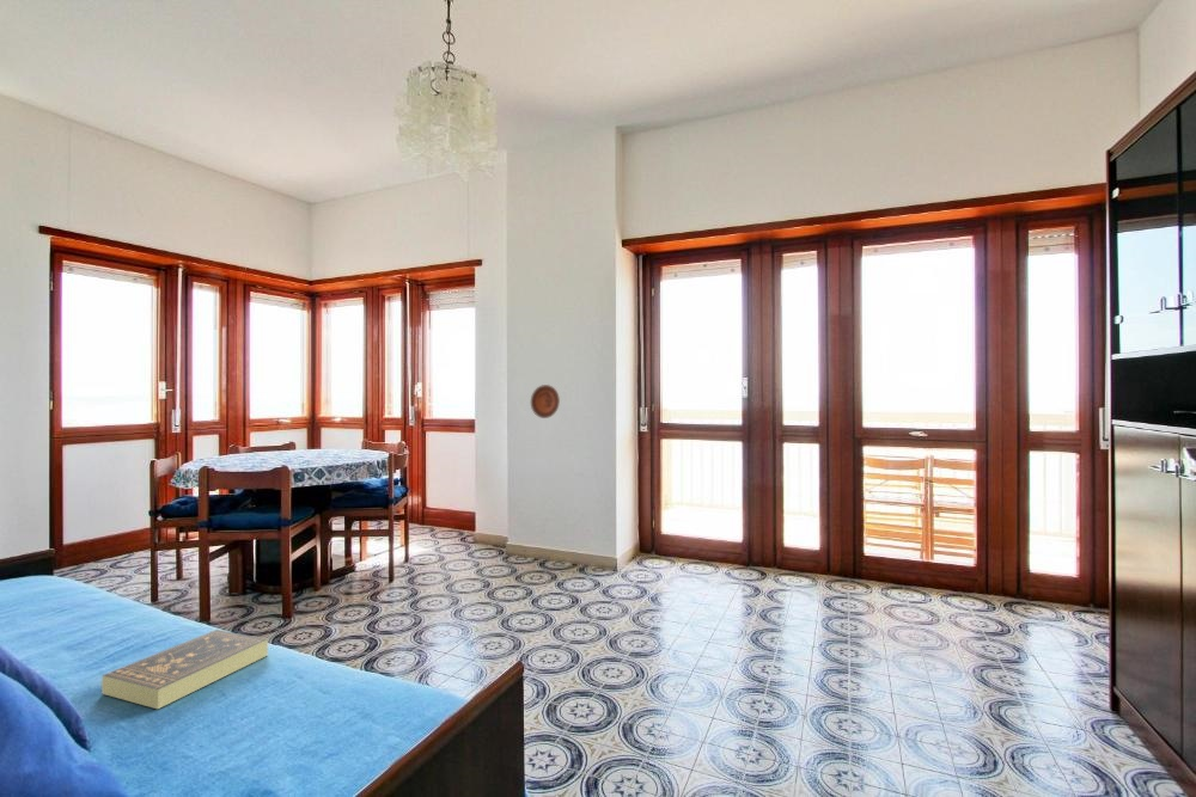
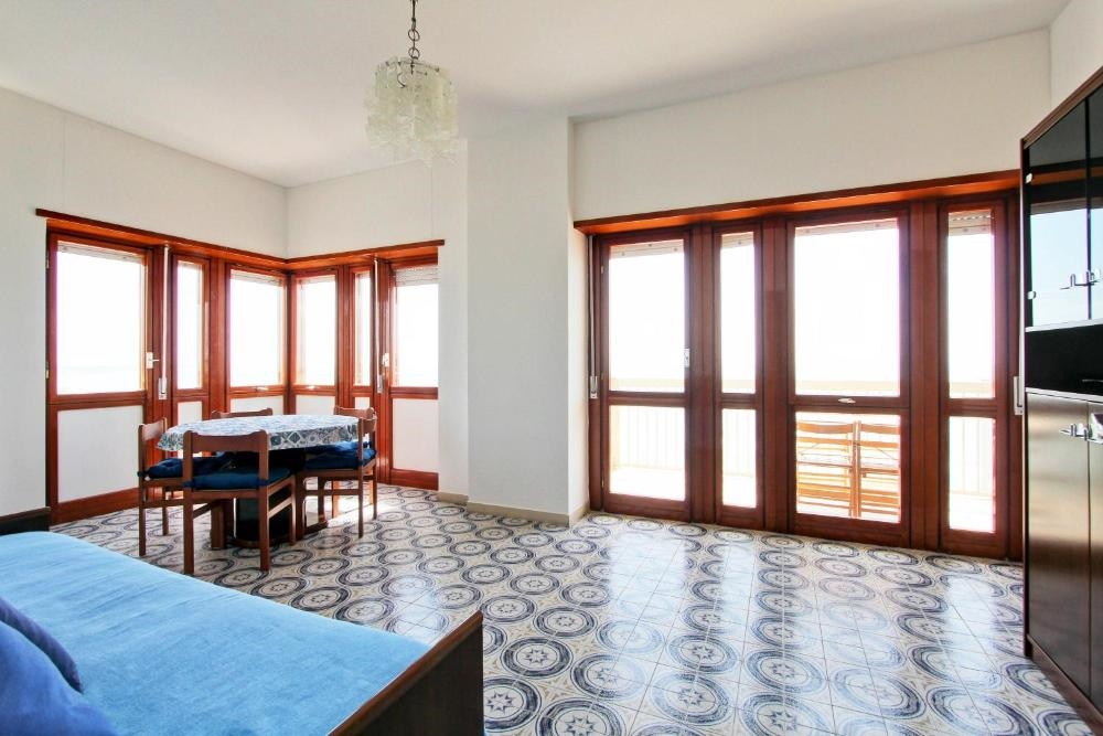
- book [100,629,269,710]
- decorative plate [530,384,561,419]
